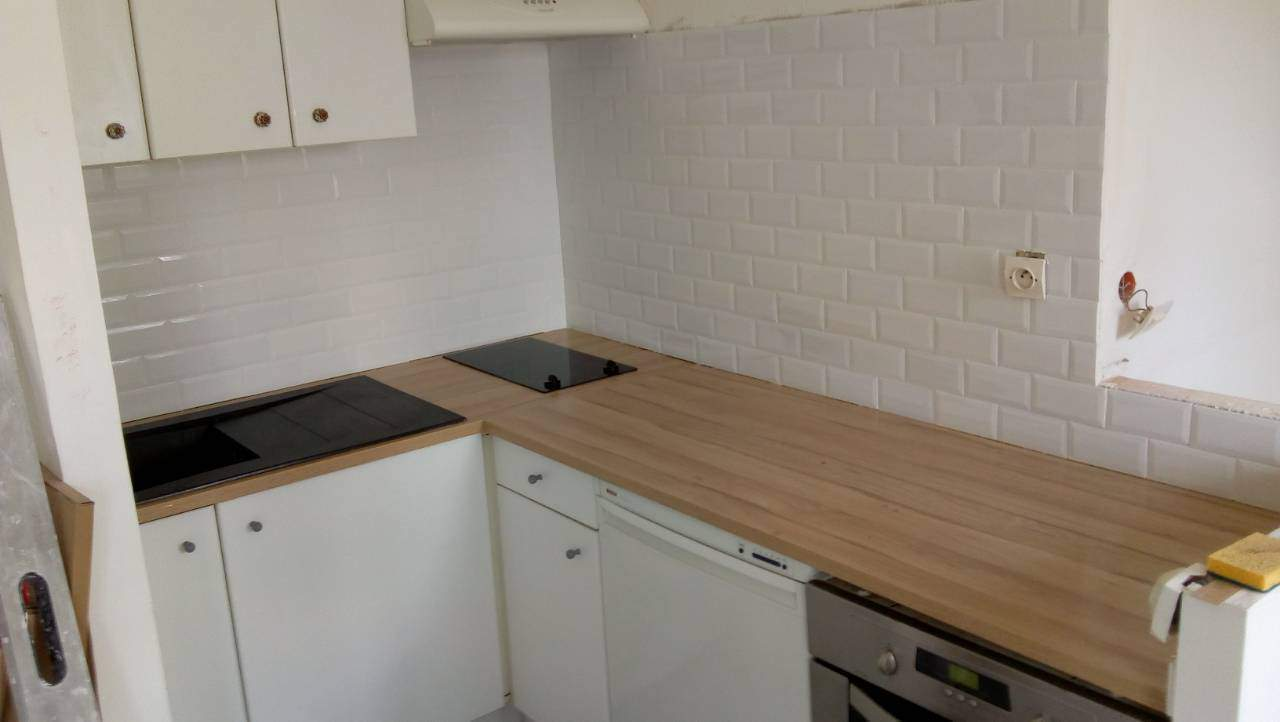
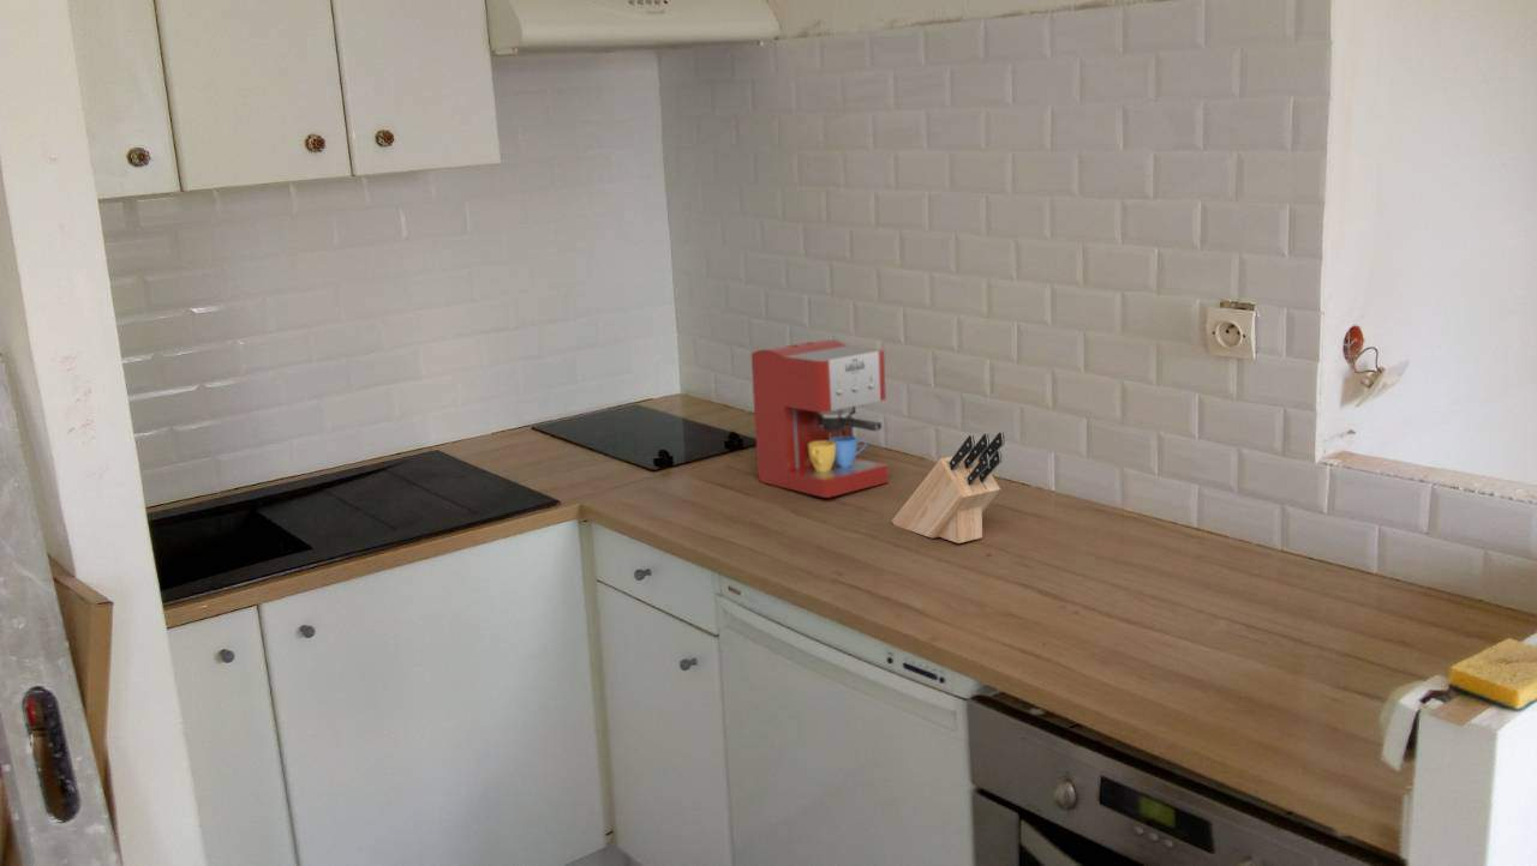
+ coffee maker [750,338,890,499]
+ knife block [891,431,1006,545]
